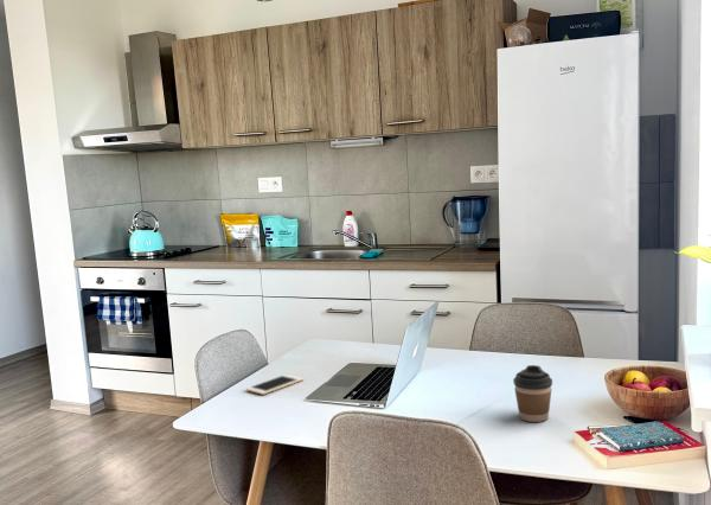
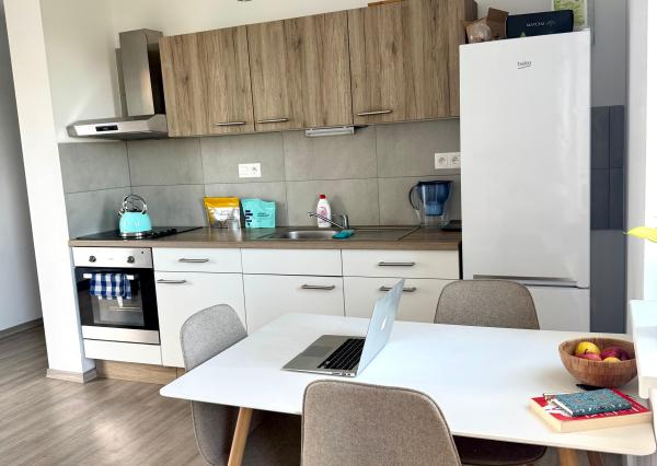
- coffee cup [512,364,553,423]
- cell phone [245,373,305,396]
